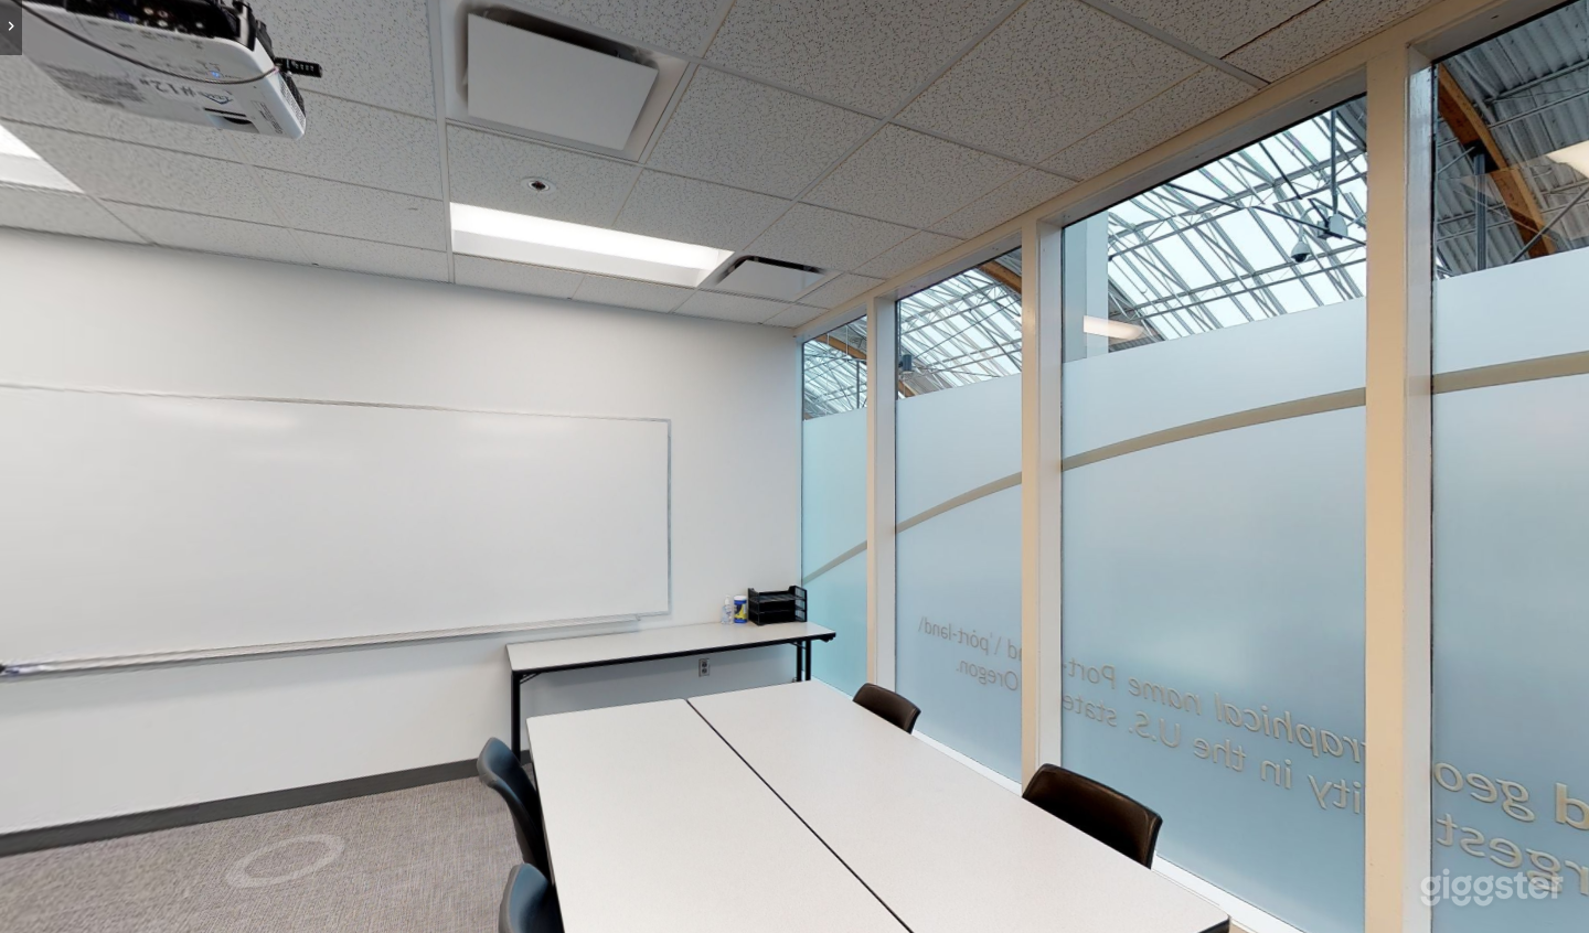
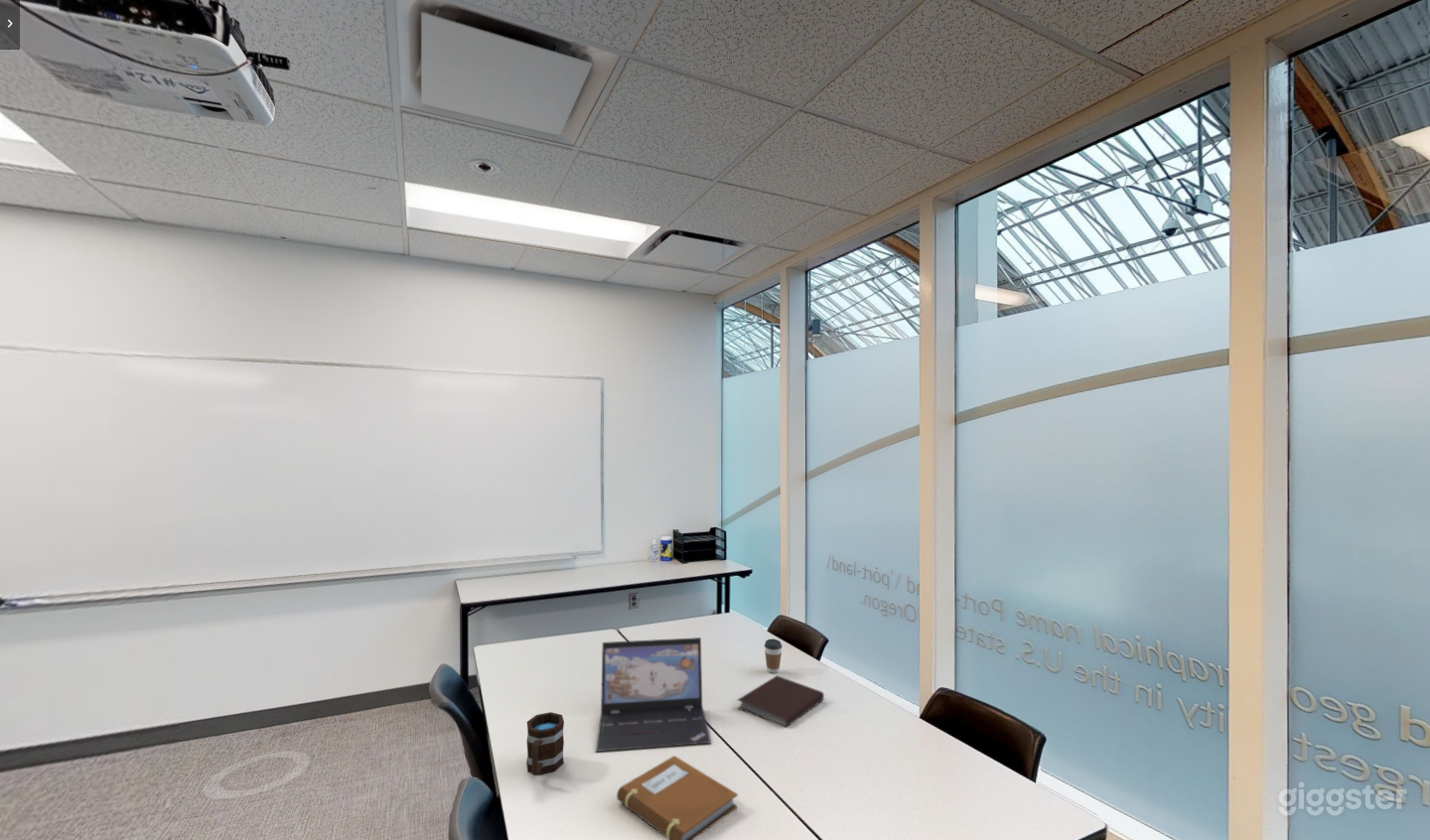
+ mug [525,711,565,776]
+ notebook [616,755,739,840]
+ notebook [736,674,825,729]
+ laptop [595,636,712,753]
+ coffee cup [764,638,784,674]
